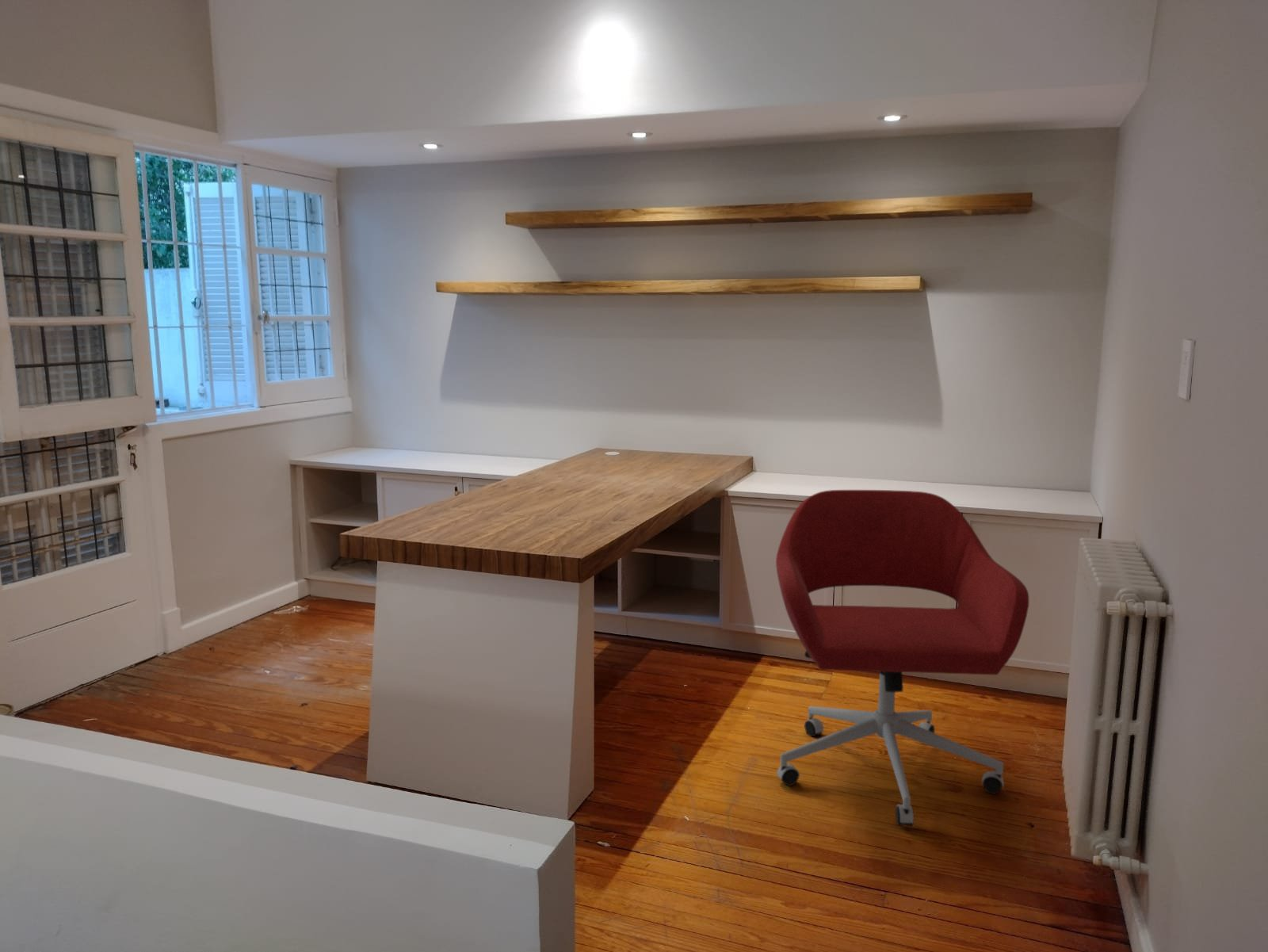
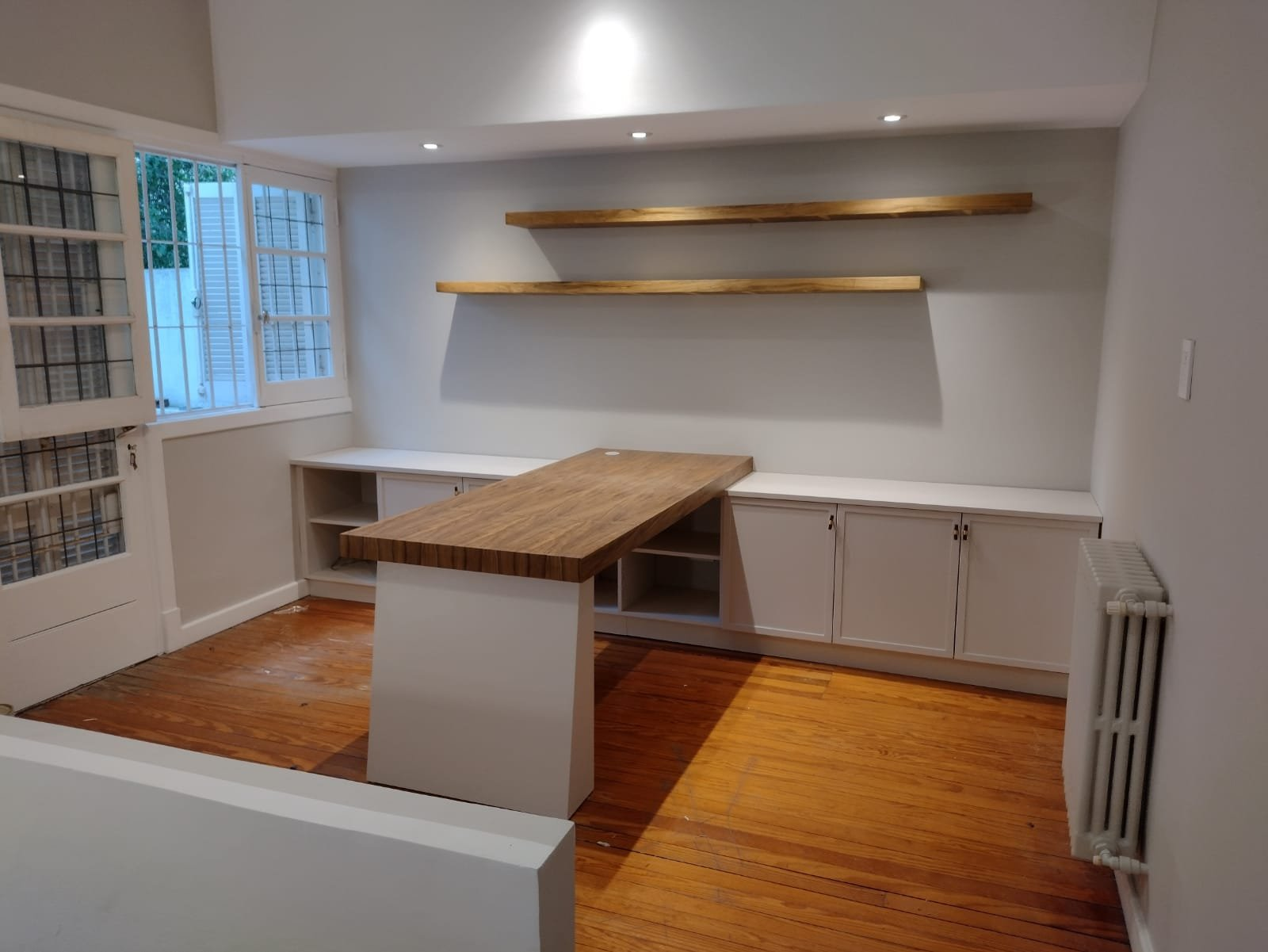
- office chair [775,489,1029,827]
